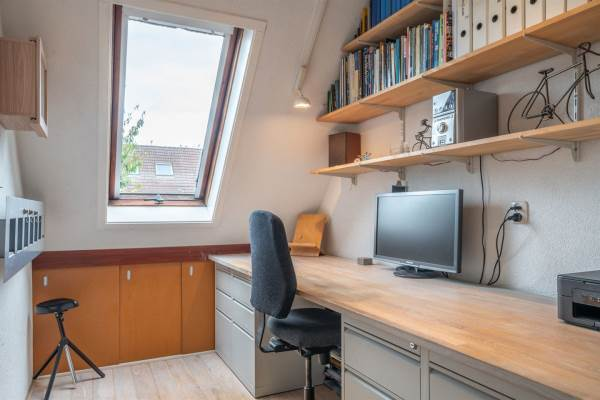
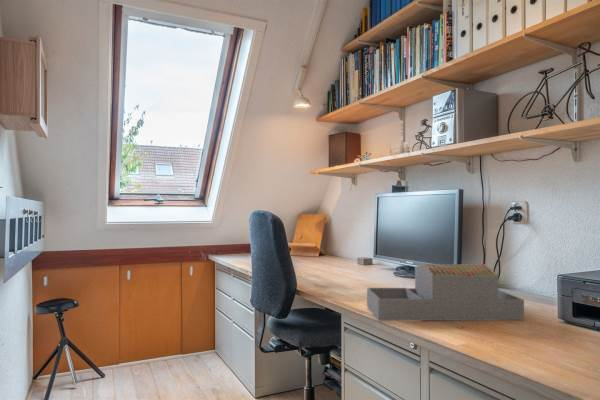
+ architectural model [366,263,525,322]
